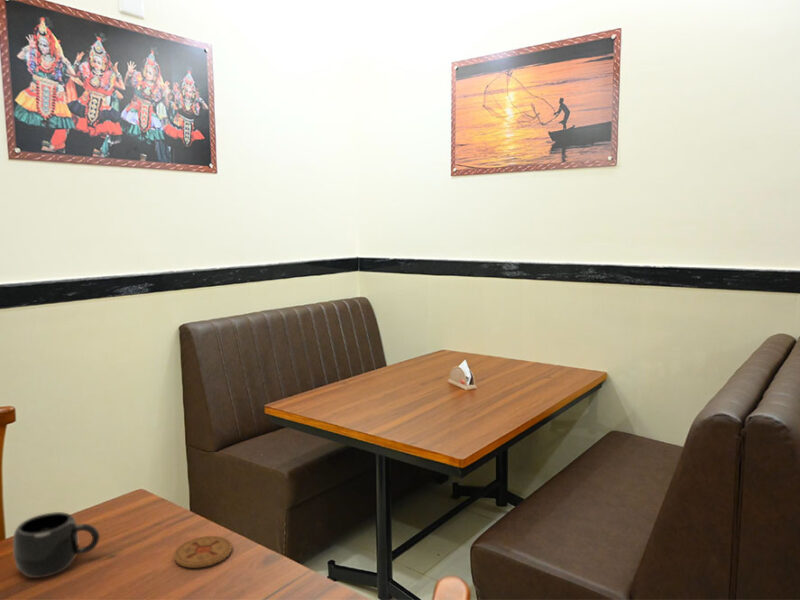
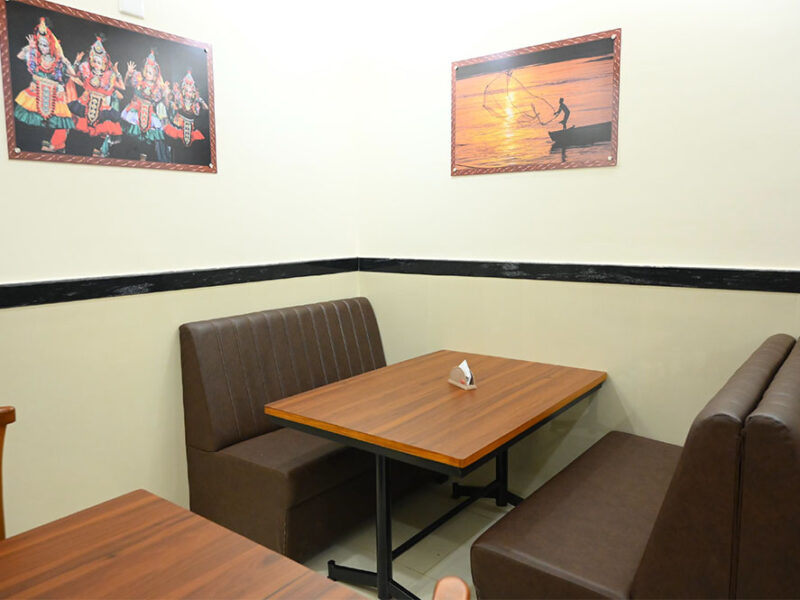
- coaster [173,535,233,569]
- mug [12,511,101,579]
